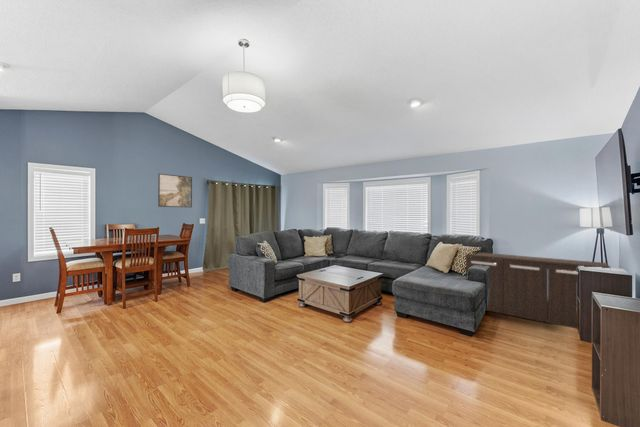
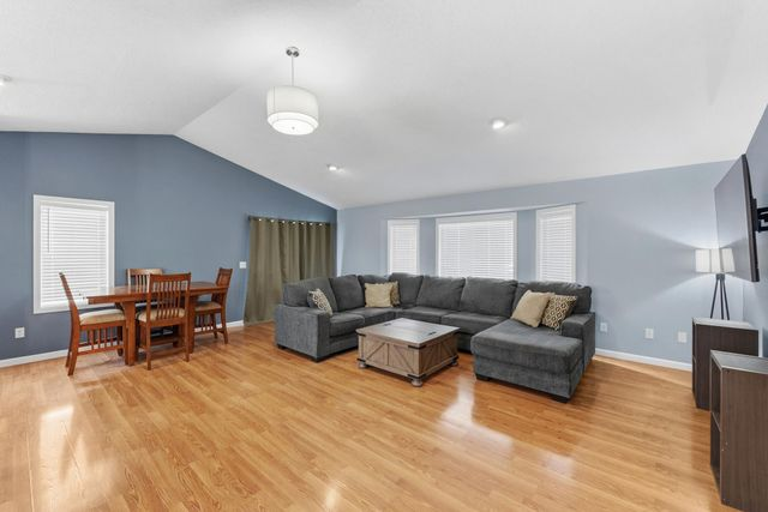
- storage cabinet [465,252,611,330]
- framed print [157,173,193,208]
